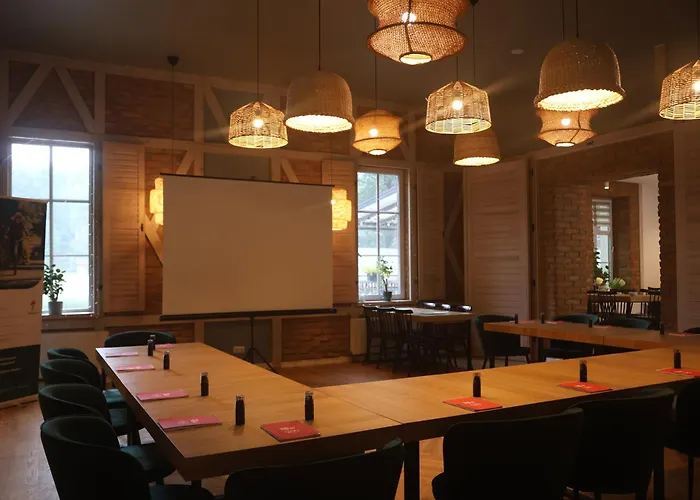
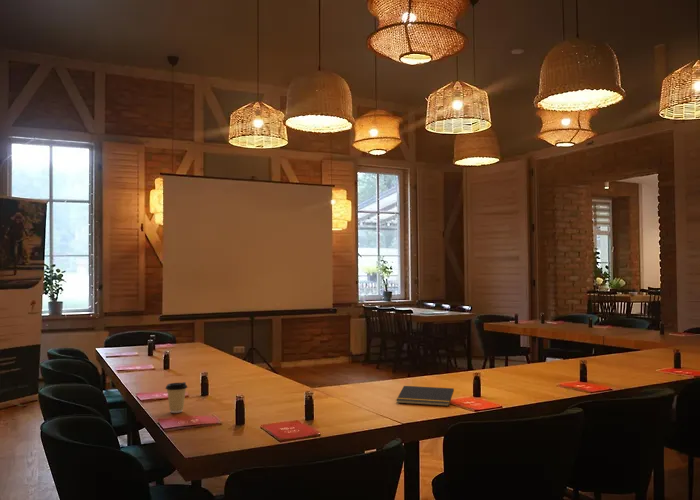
+ coffee cup [164,381,188,414]
+ notepad [395,385,455,407]
